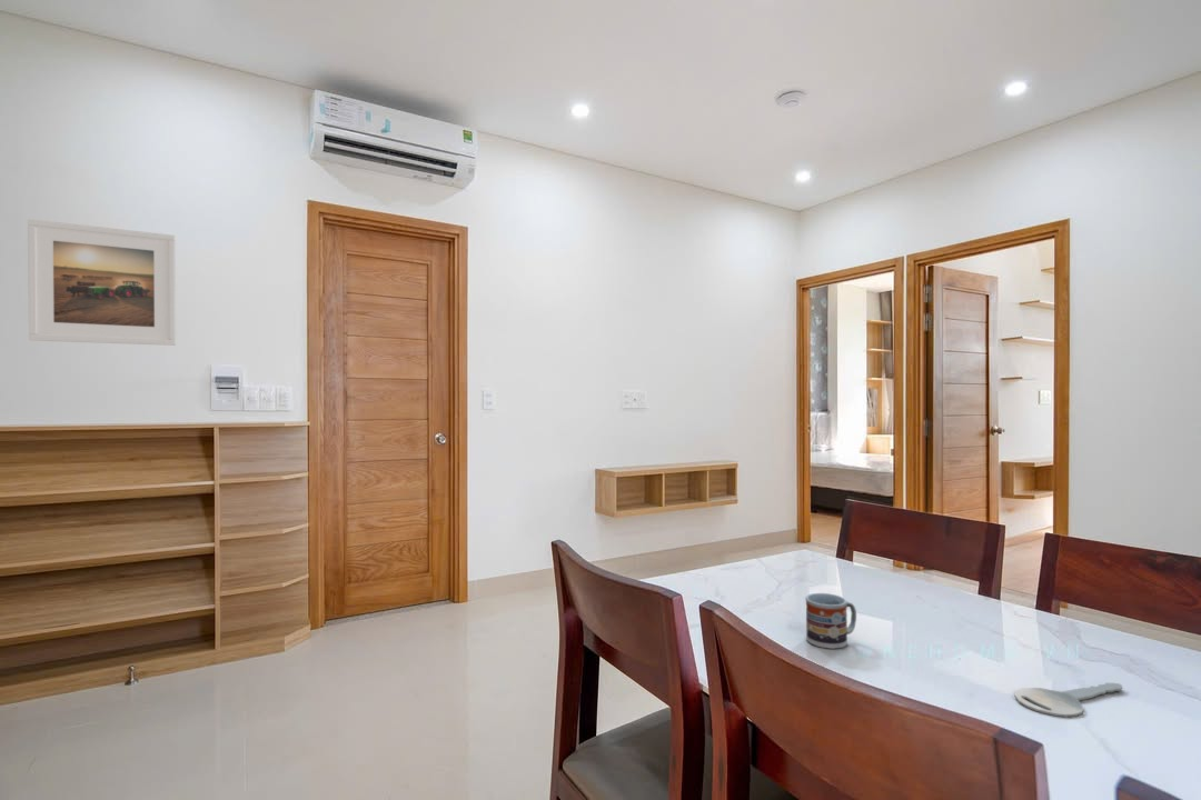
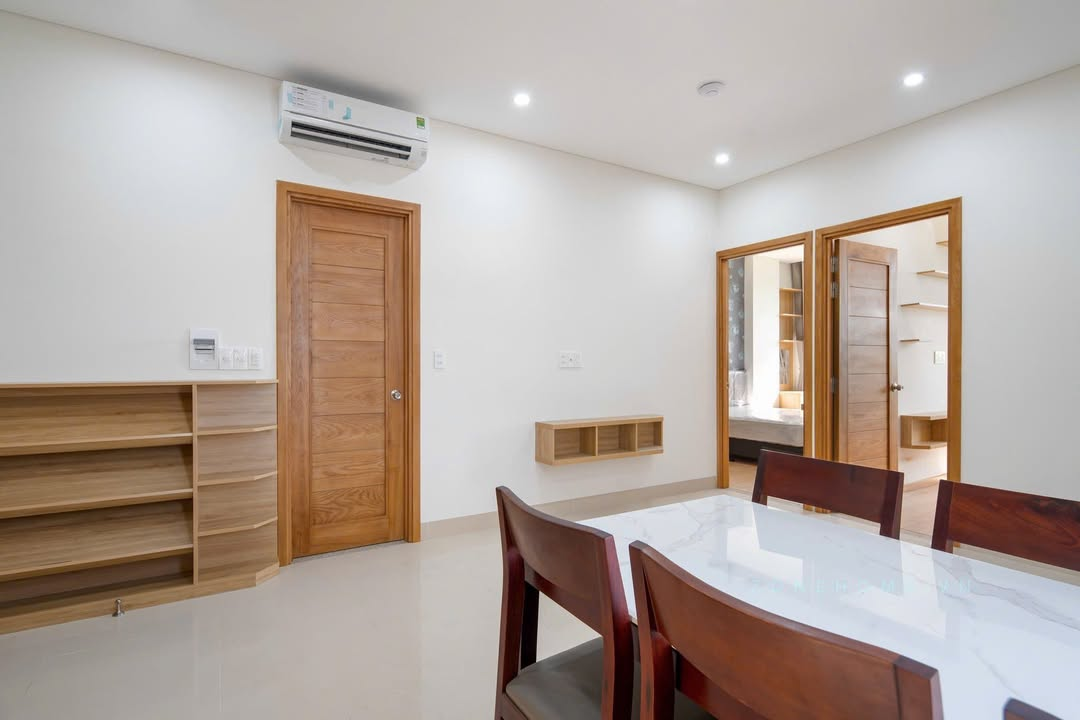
- key [1014,682,1123,718]
- cup [804,592,857,650]
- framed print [27,218,177,347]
